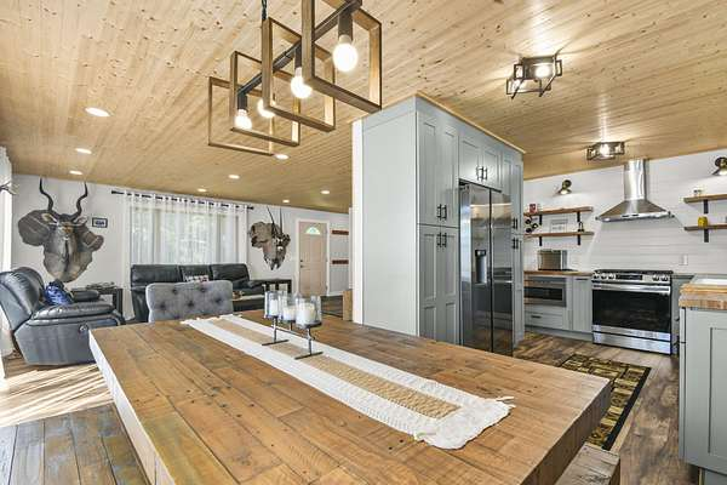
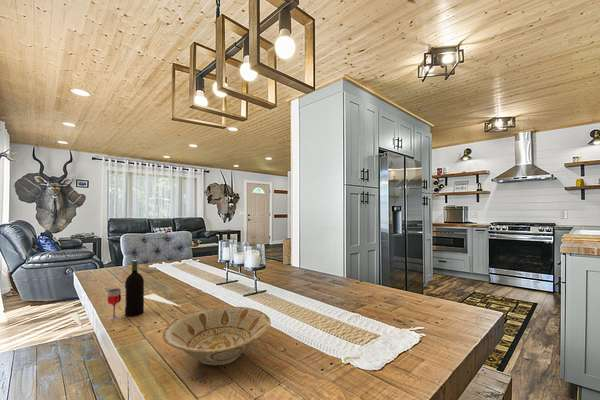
+ bowl [162,306,272,366]
+ wine bottle [68,259,180,330]
